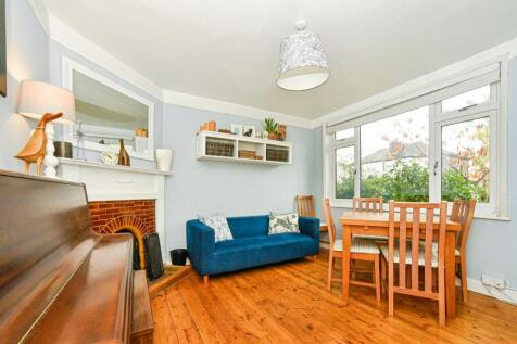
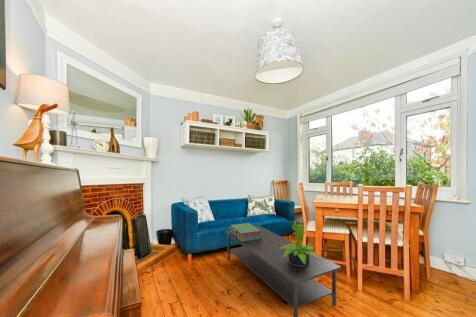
+ coffee table [224,225,342,317]
+ stack of books [229,222,262,242]
+ potted plant [280,220,320,267]
